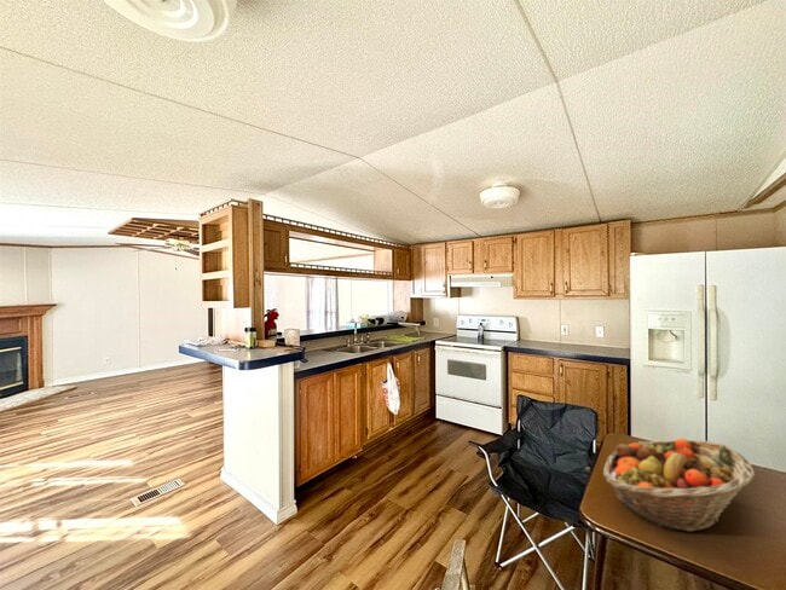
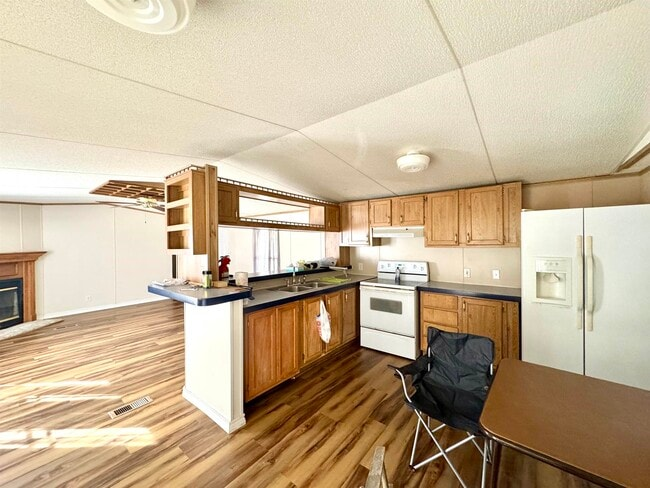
- fruit basket [602,438,757,533]
